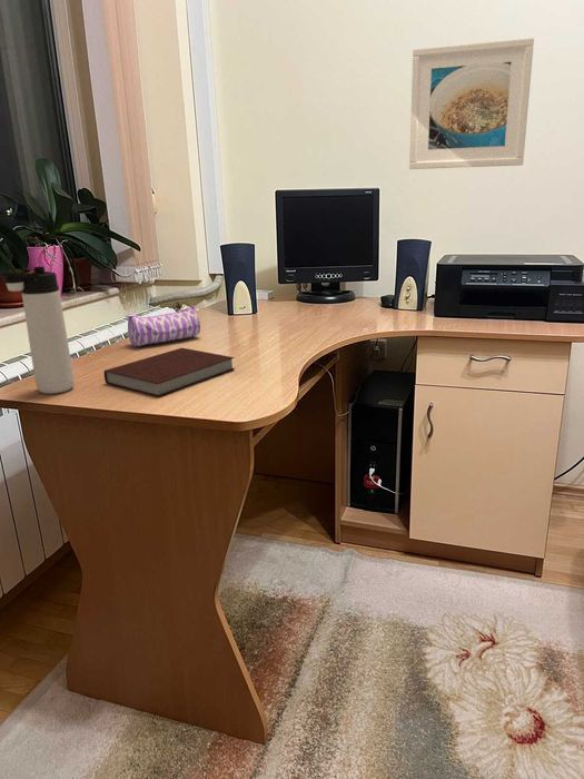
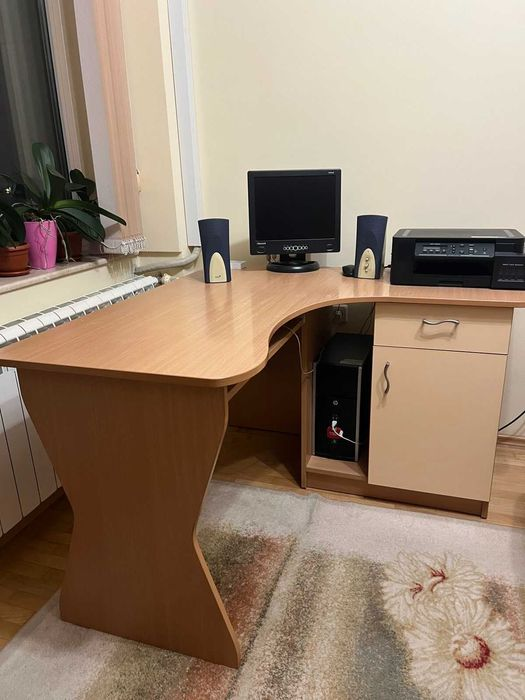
- notebook [103,347,236,397]
- pencil case [123,305,201,347]
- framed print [408,37,535,170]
- thermos bottle [0,266,76,395]
